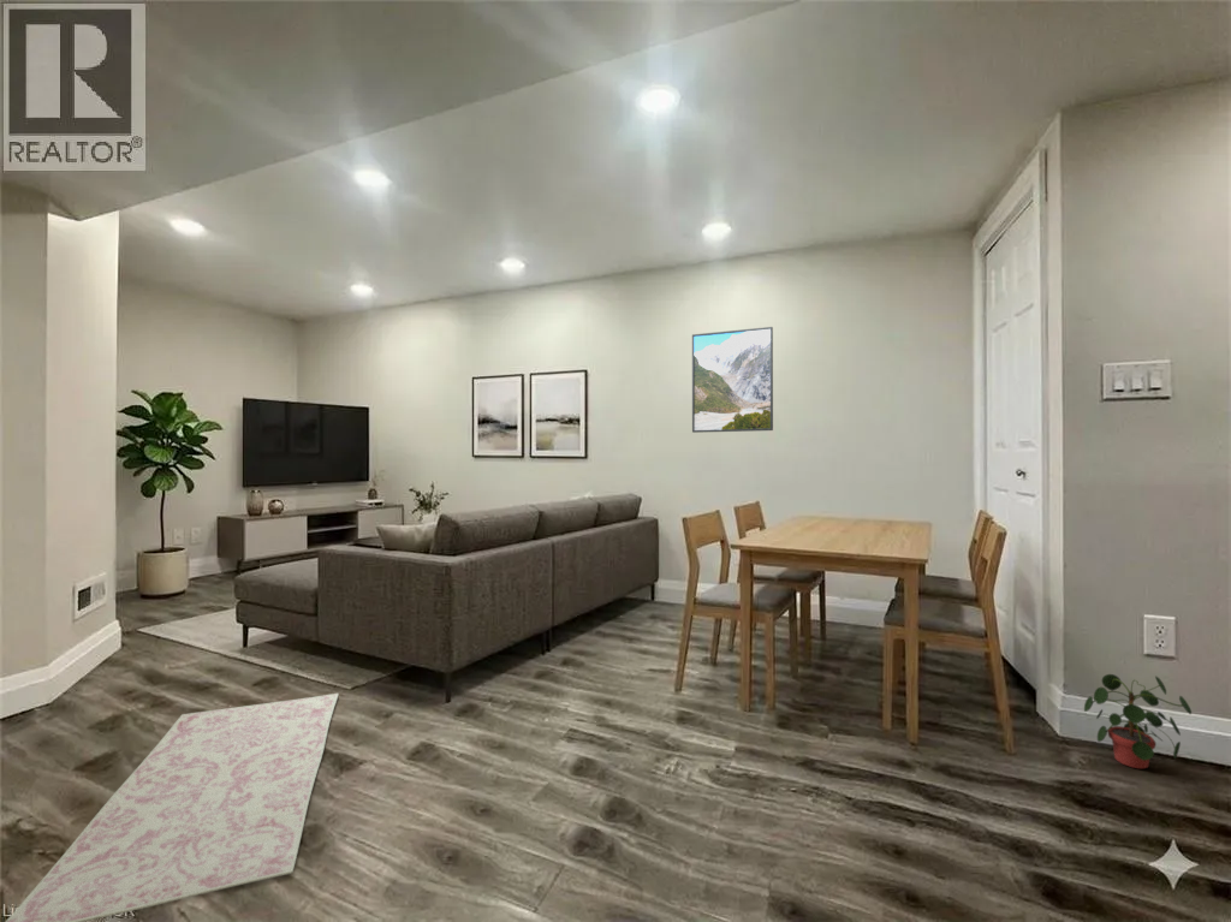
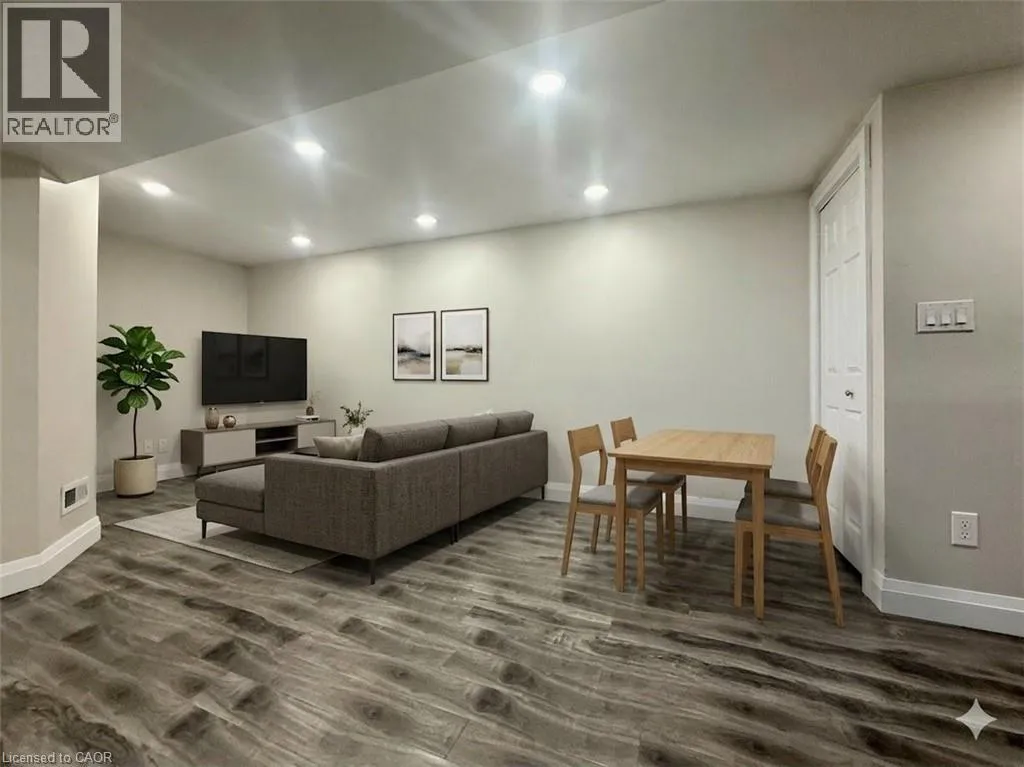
- potted plant [1083,673,1193,769]
- rug [5,692,340,922]
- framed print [691,326,774,434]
